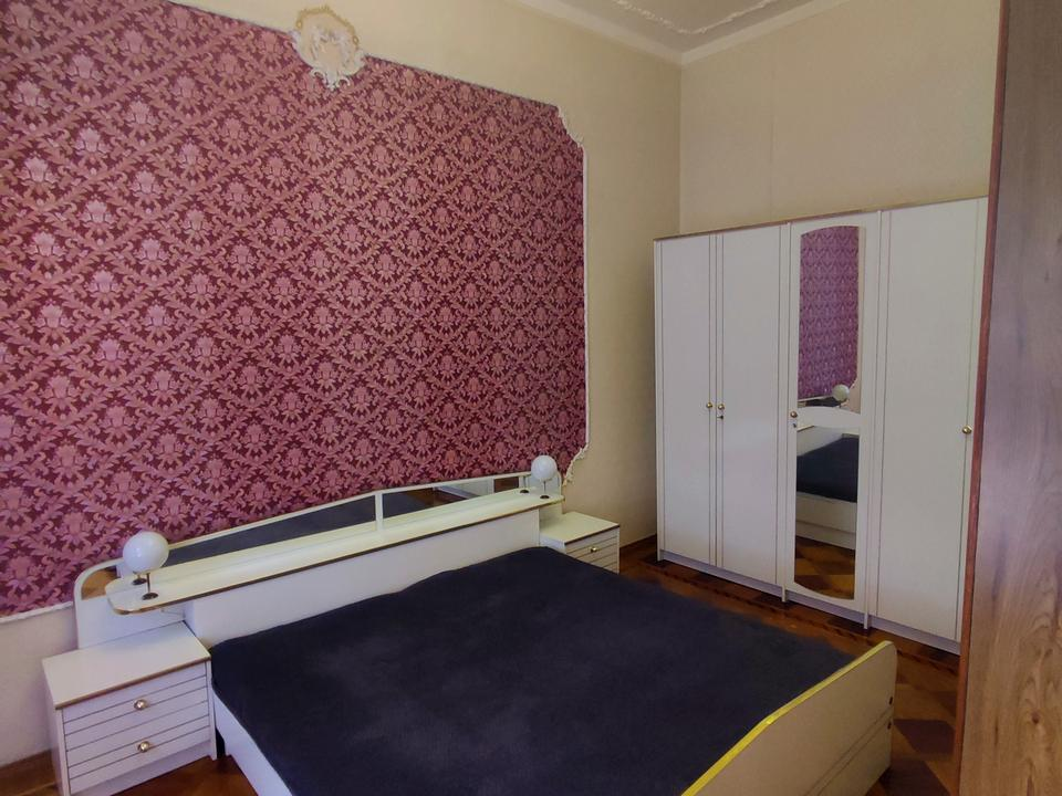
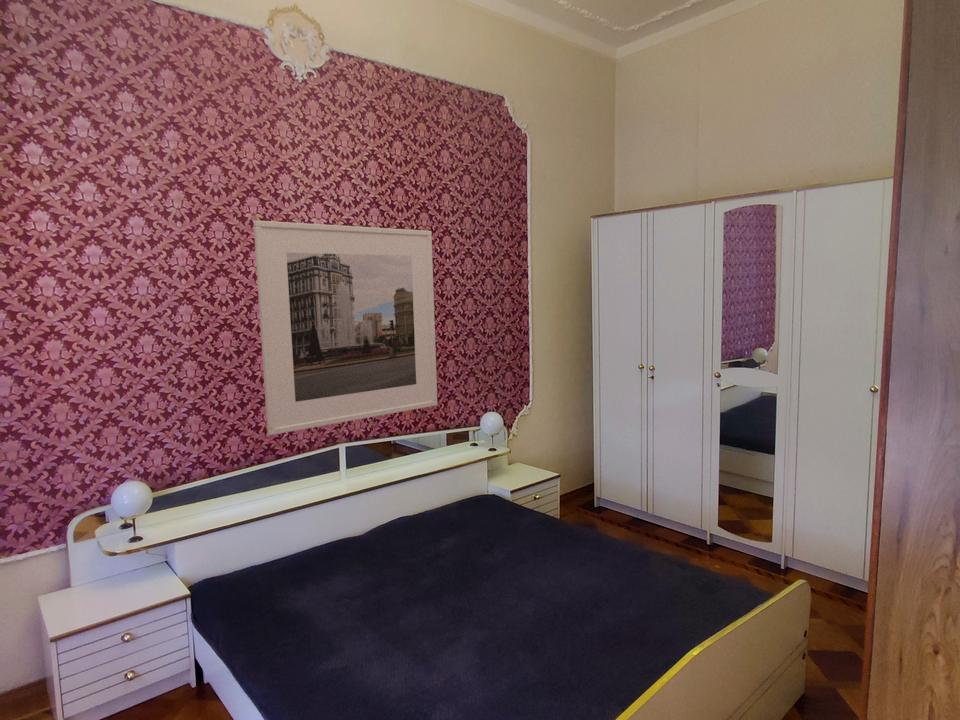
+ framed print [252,219,438,436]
